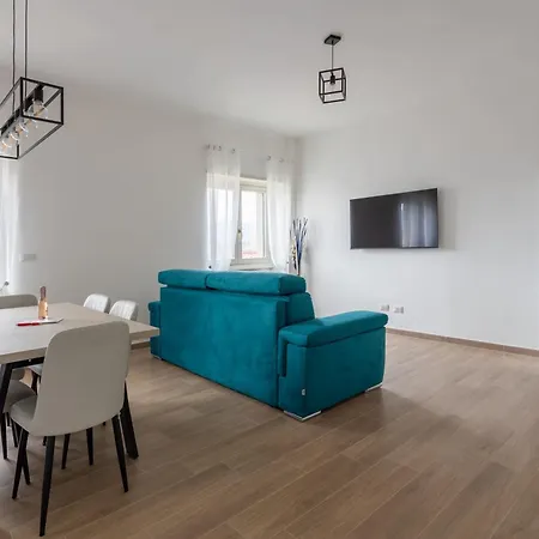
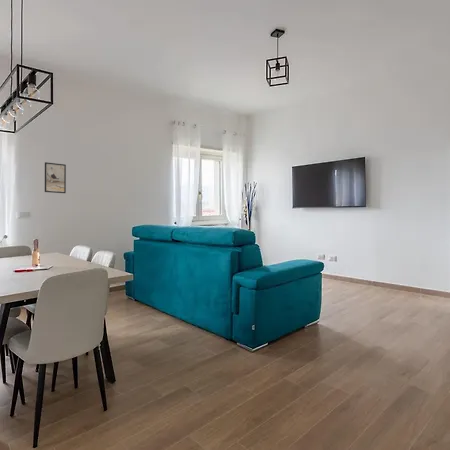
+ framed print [44,161,67,194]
